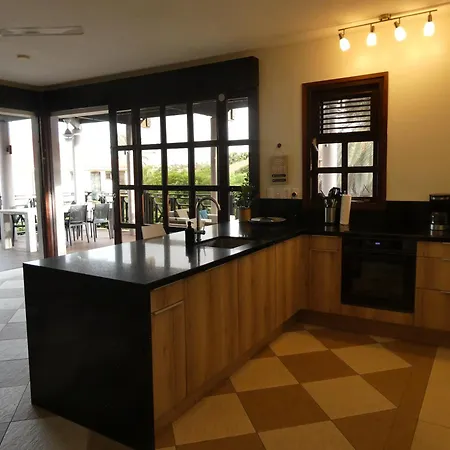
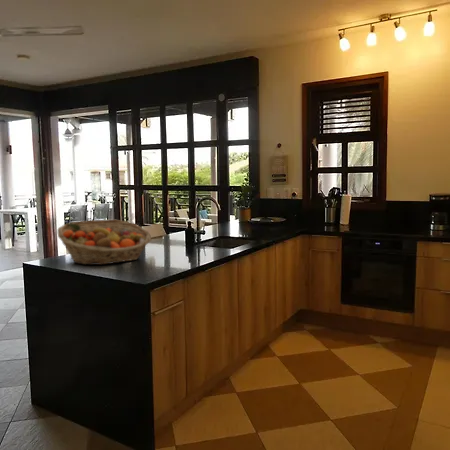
+ fruit basket [56,219,152,266]
